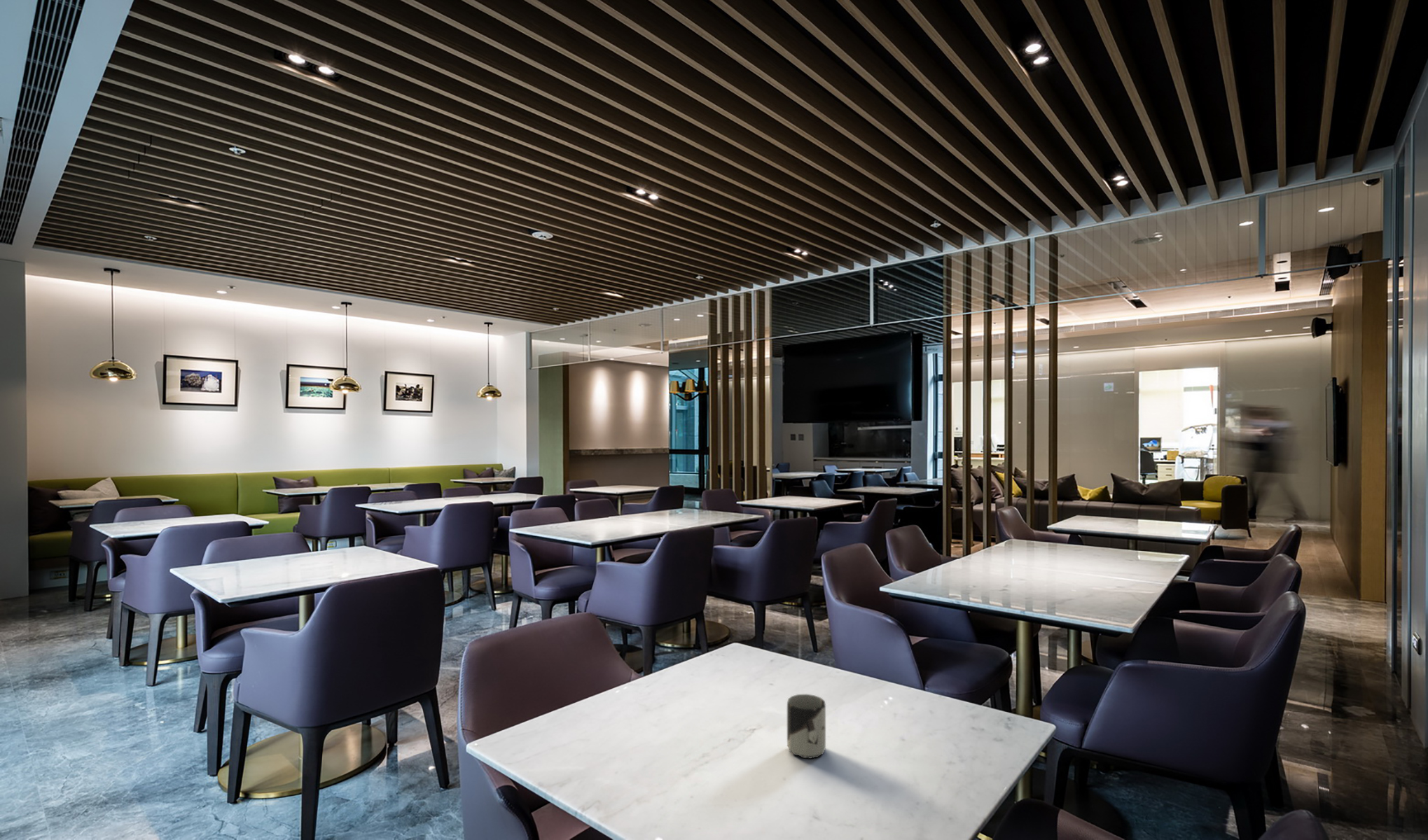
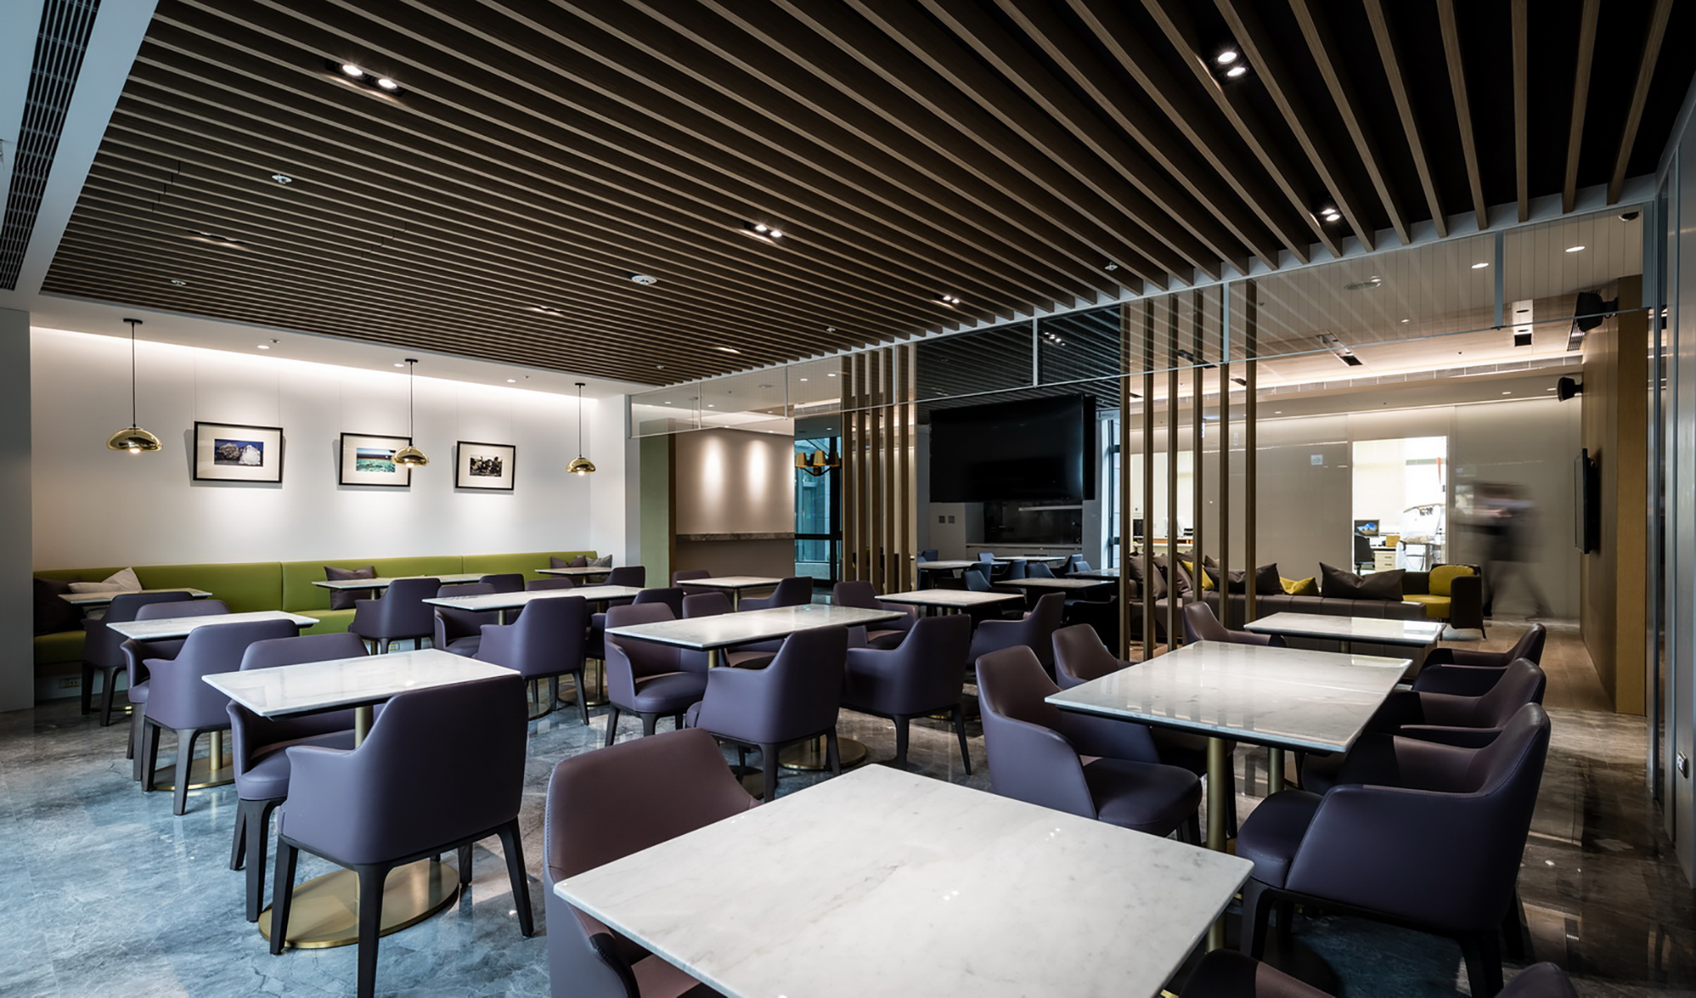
- cup [786,694,826,759]
